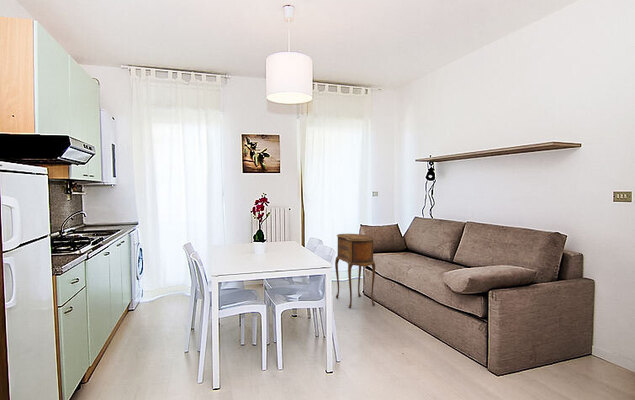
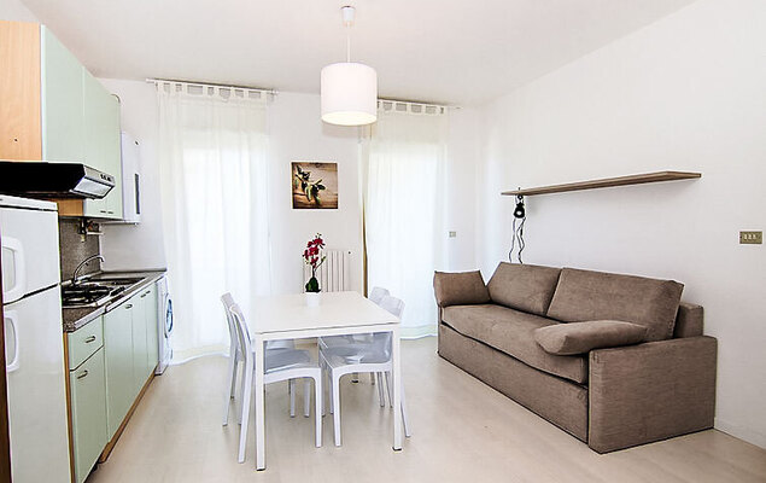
- side table [334,233,377,309]
